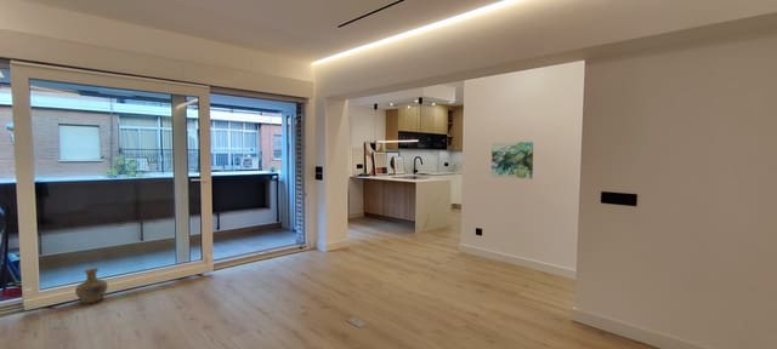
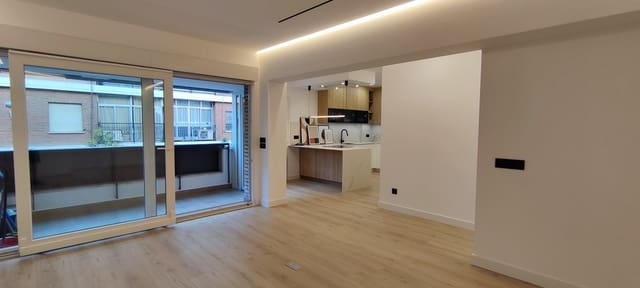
- wall art [490,141,534,181]
- vase [74,268,109,305]
